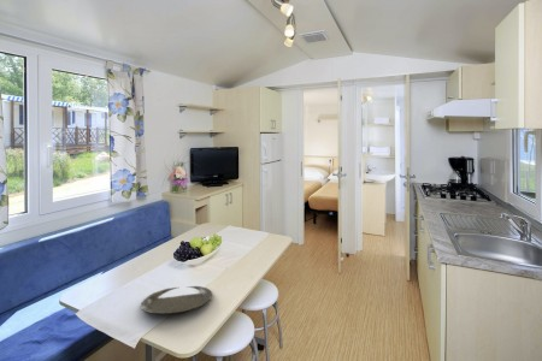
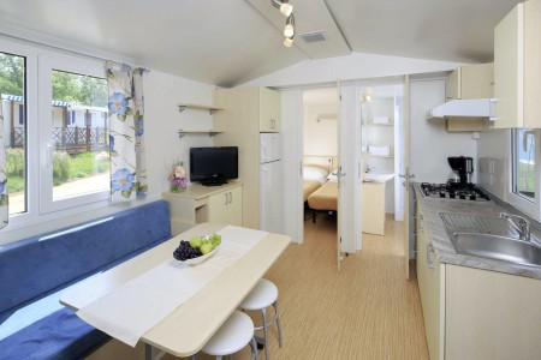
- plate [140,285,213,315]
